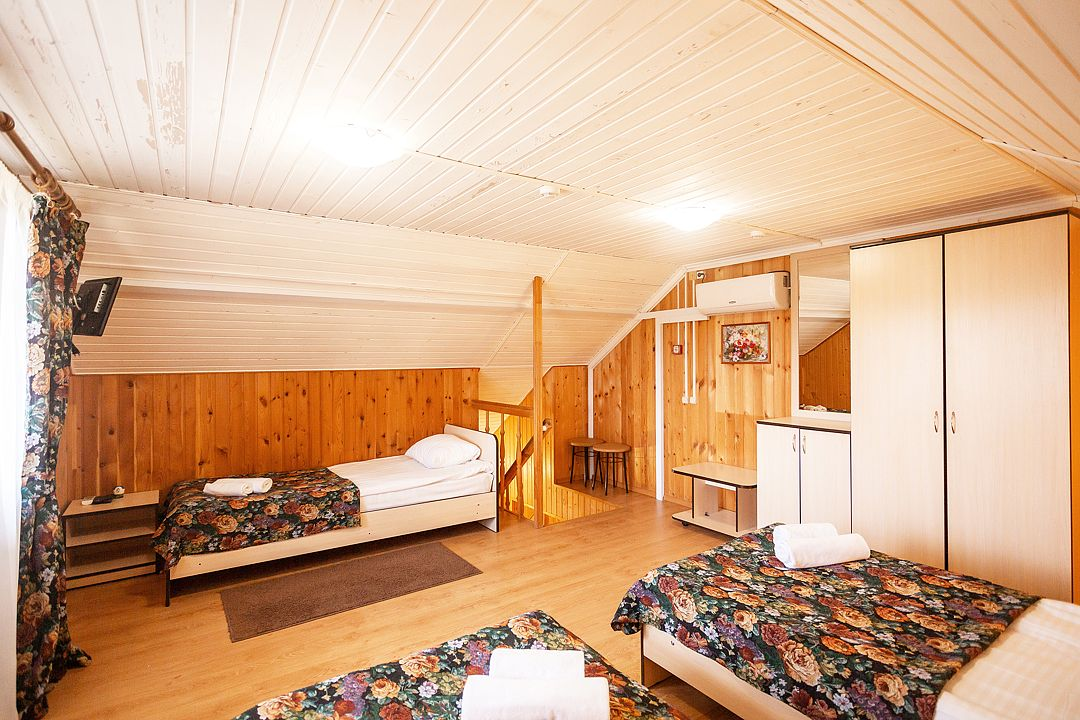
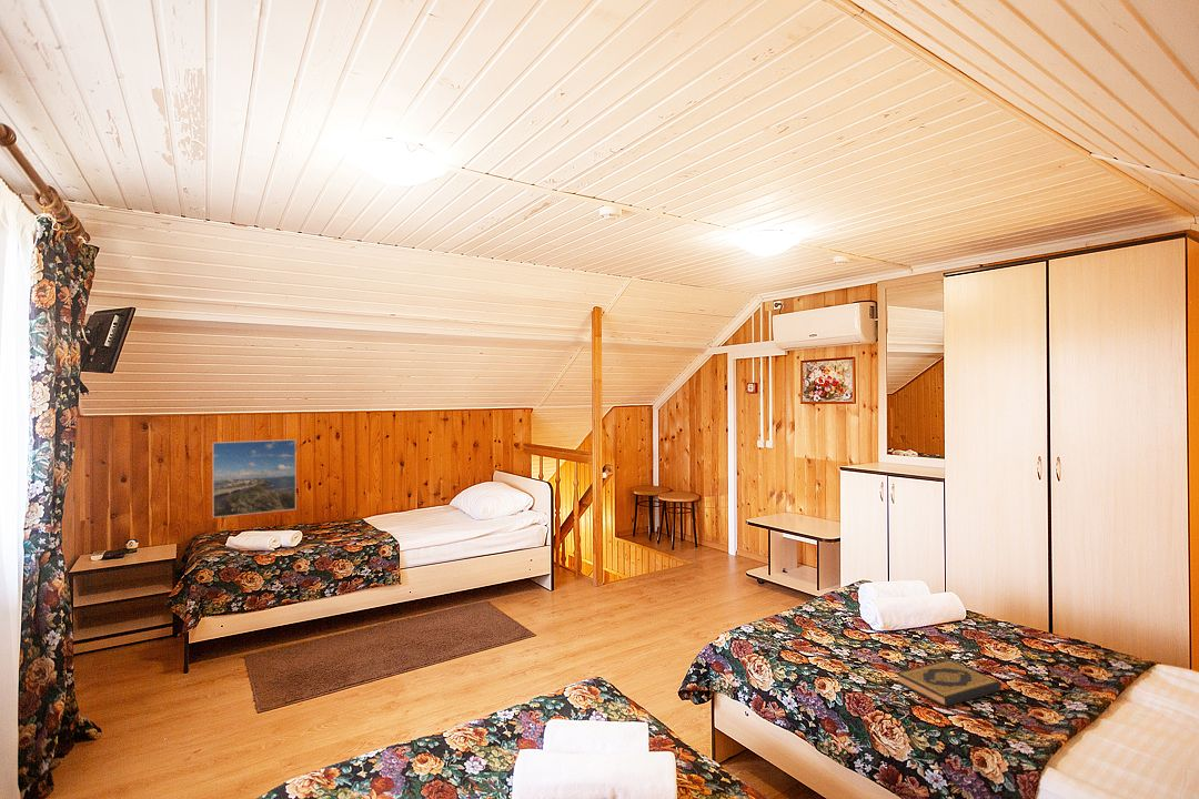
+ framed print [211,438,298,518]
+ hardback book [895,659,1001,708]
